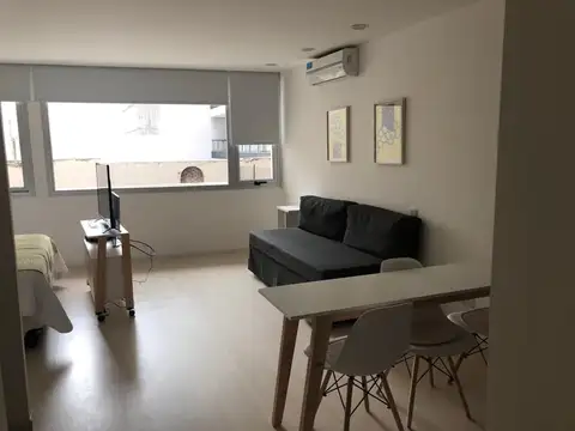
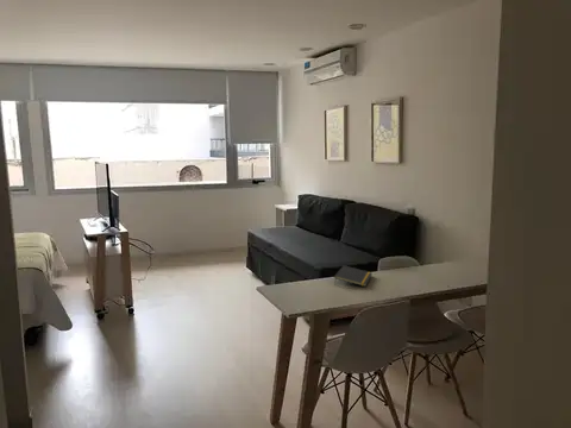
+ notepad [333,264,374,288]
